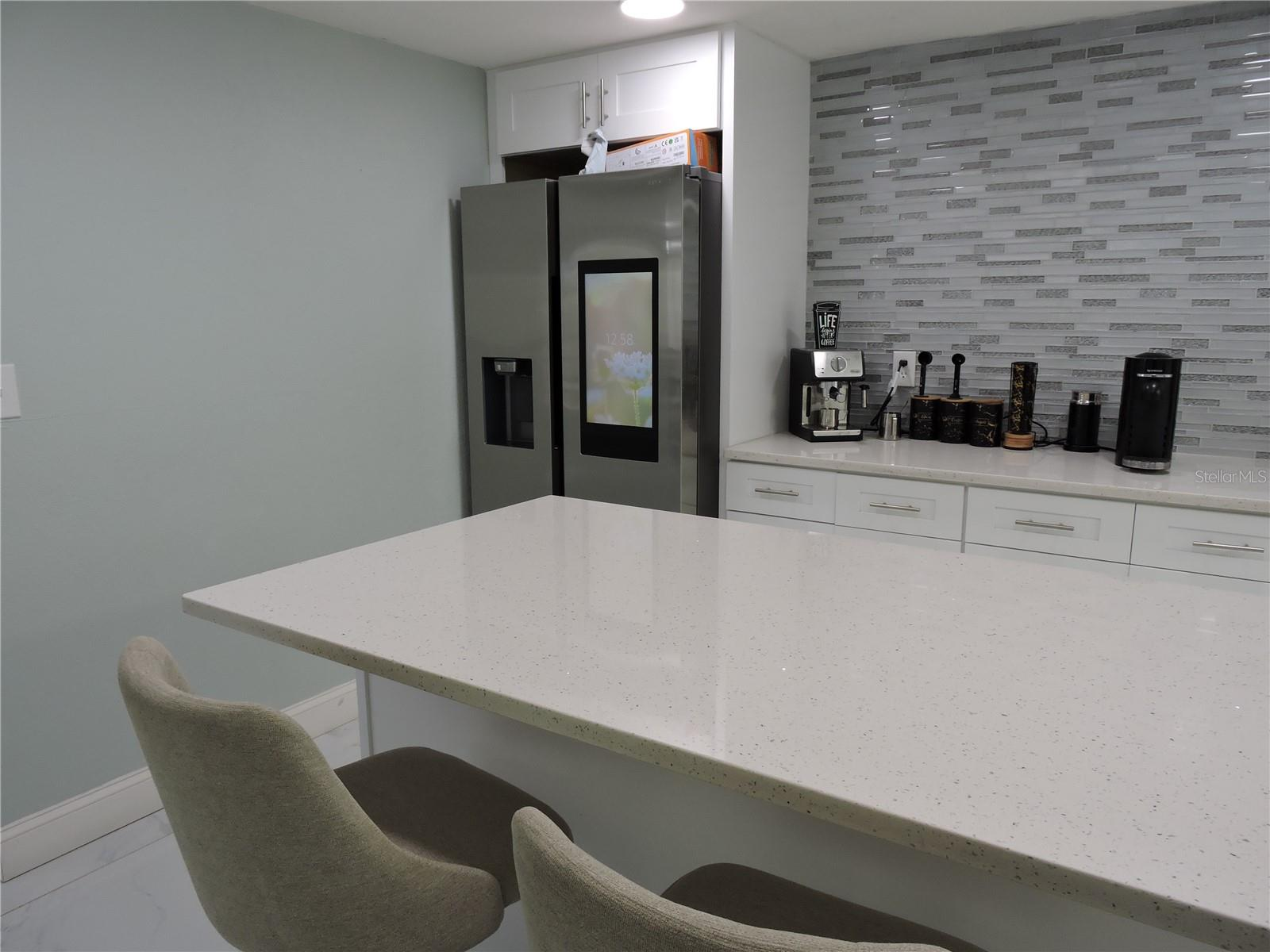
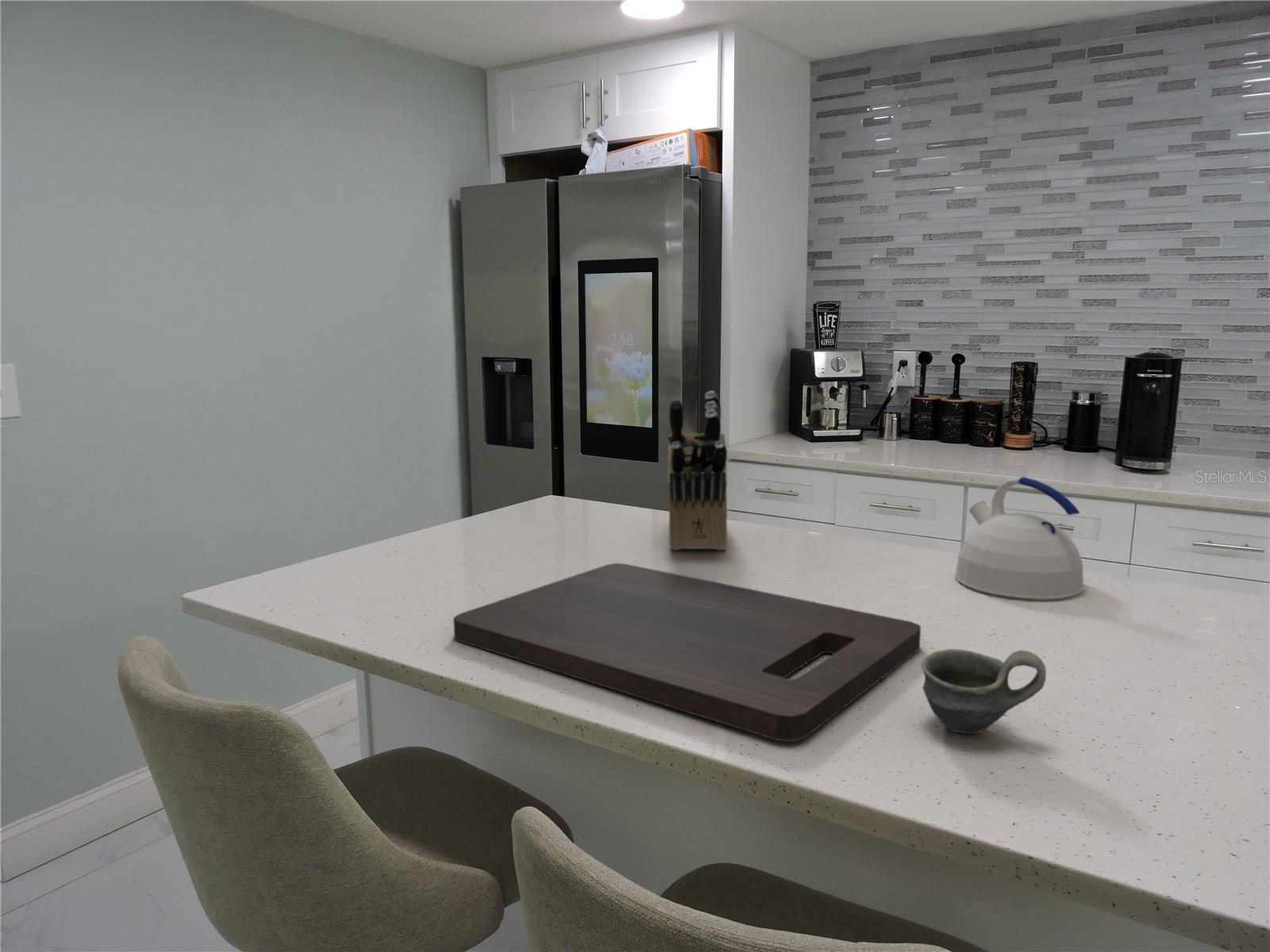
+ knife block [668,390,728,551]
+ cutting board [452,562,922,743]
+ kettle [954,476,1085,601]
+ cup [921,648,1047,735]
